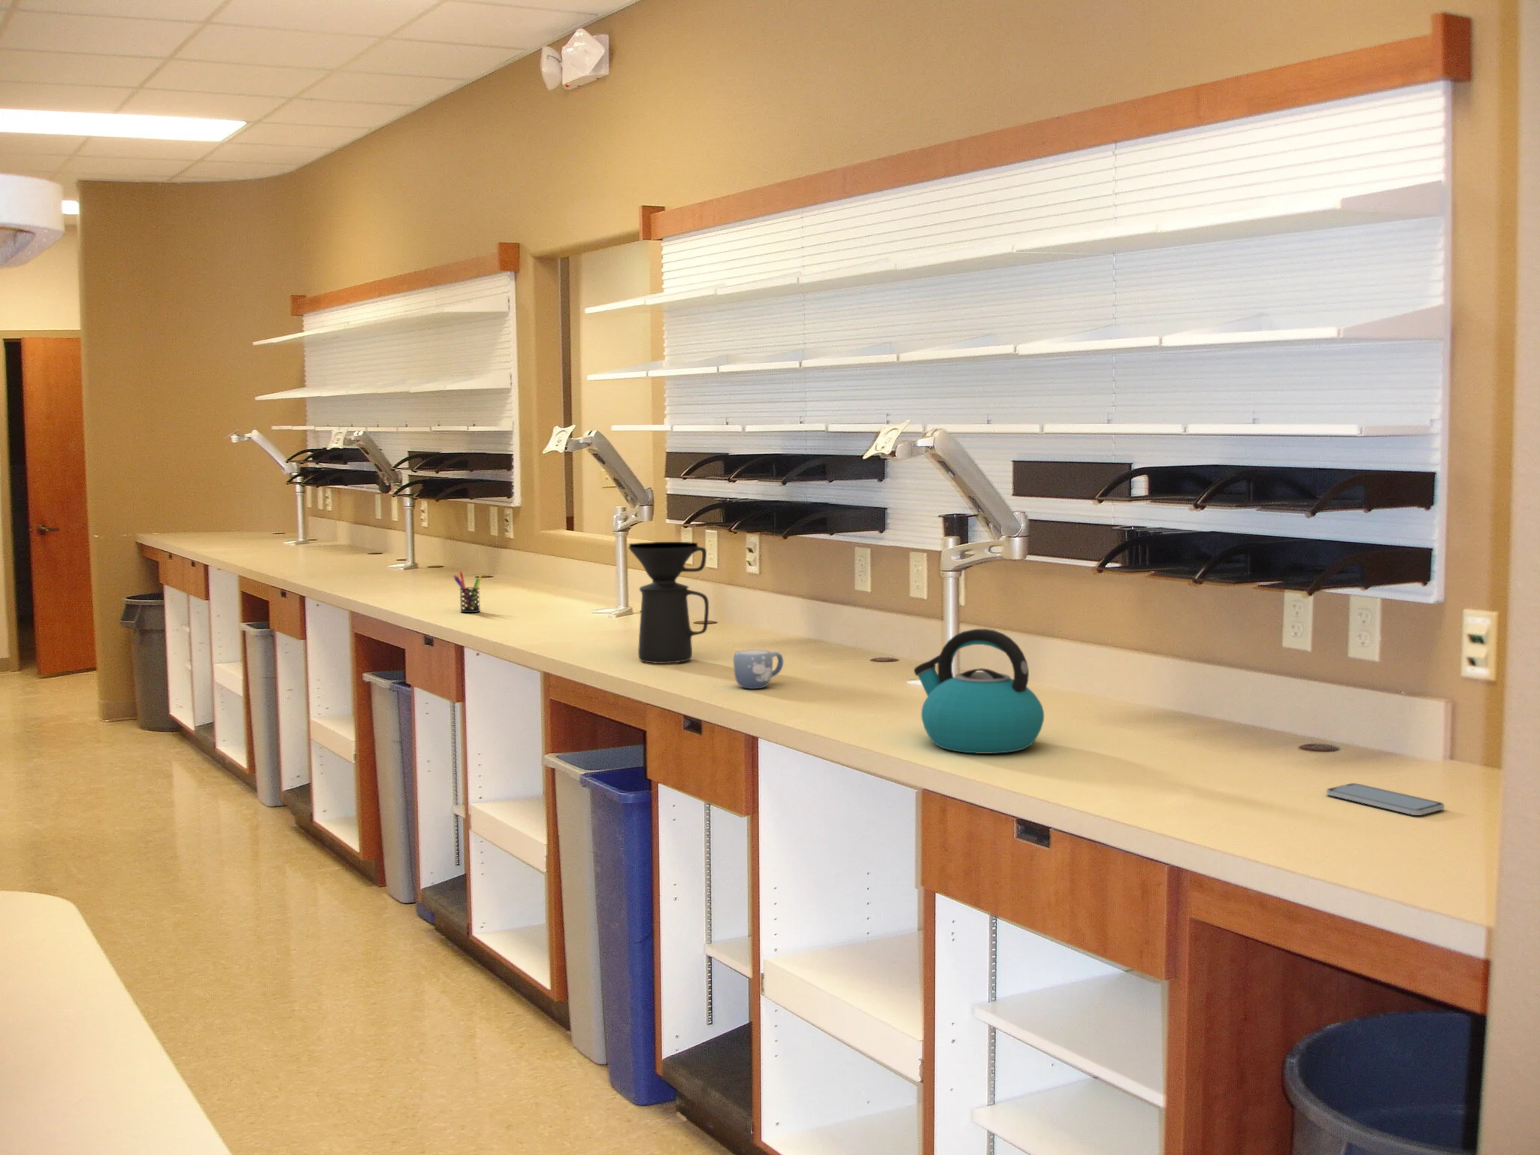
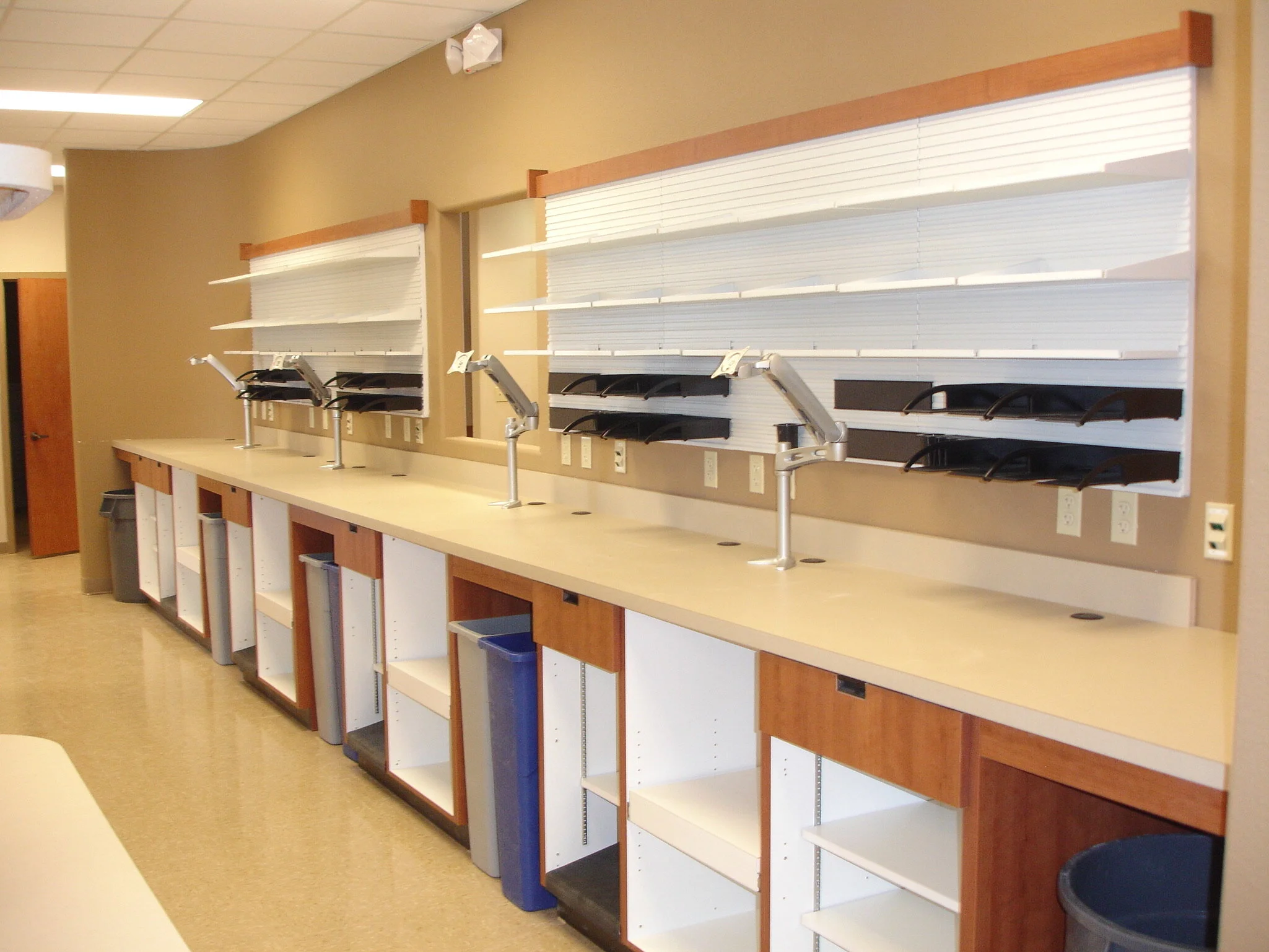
- mug [733,649,785,690]
- coffee maker [627,541,710,665]
- smartphone [1325,783,1445,817]
- pen holder [453,571,483,613]
- kettle [913,628,1045,755]
